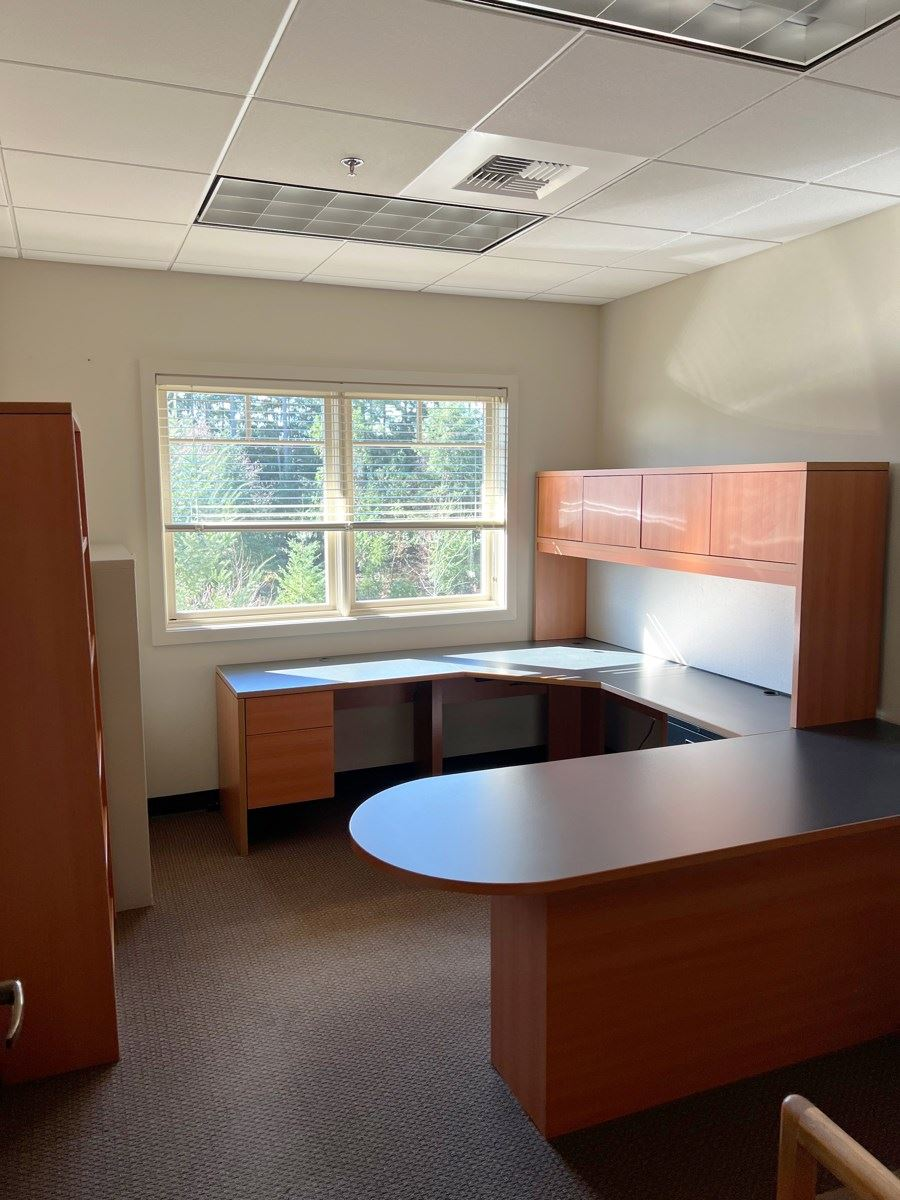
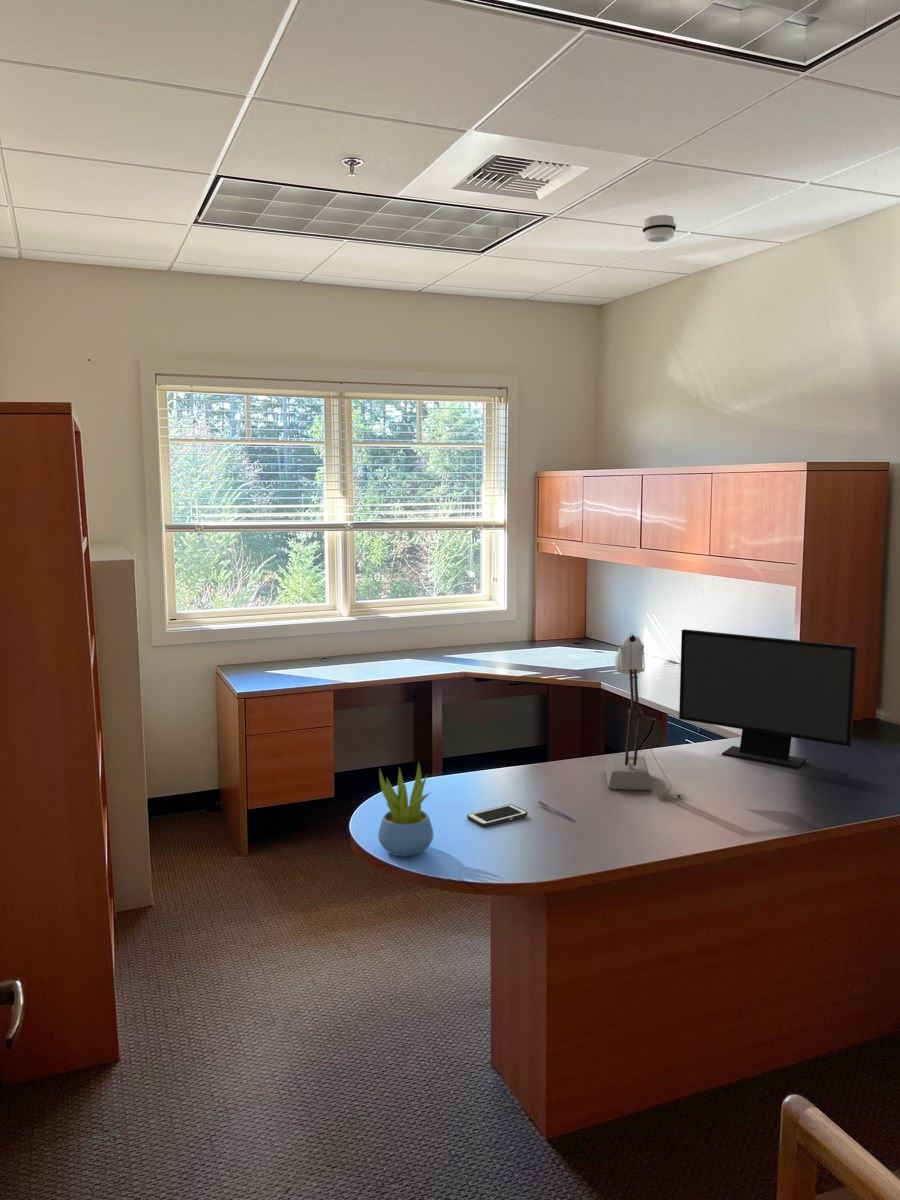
+ desk lamp [604,632,686,803]
+ pen [537,800,576,822]
+ succulent plant [377,761,434,857]
+ smoke detector [641,214,677,243]
+ cell phone [466,803,528,828]
+ computer monitor [678,628,858,770]
